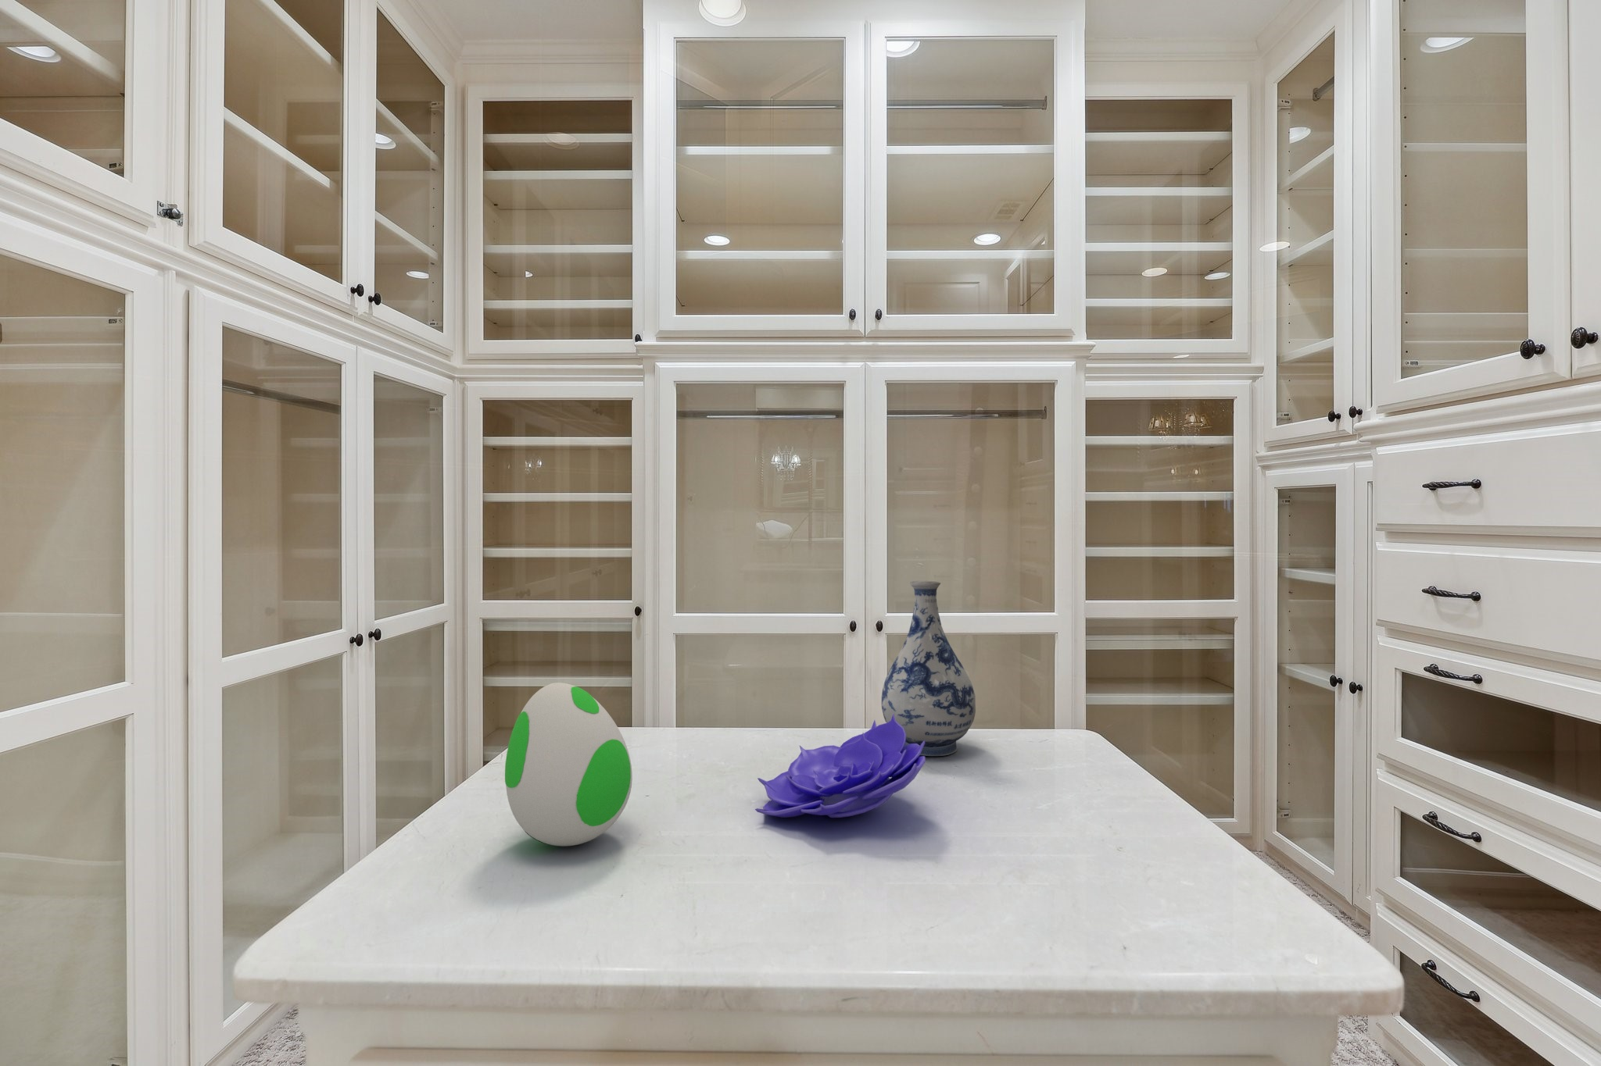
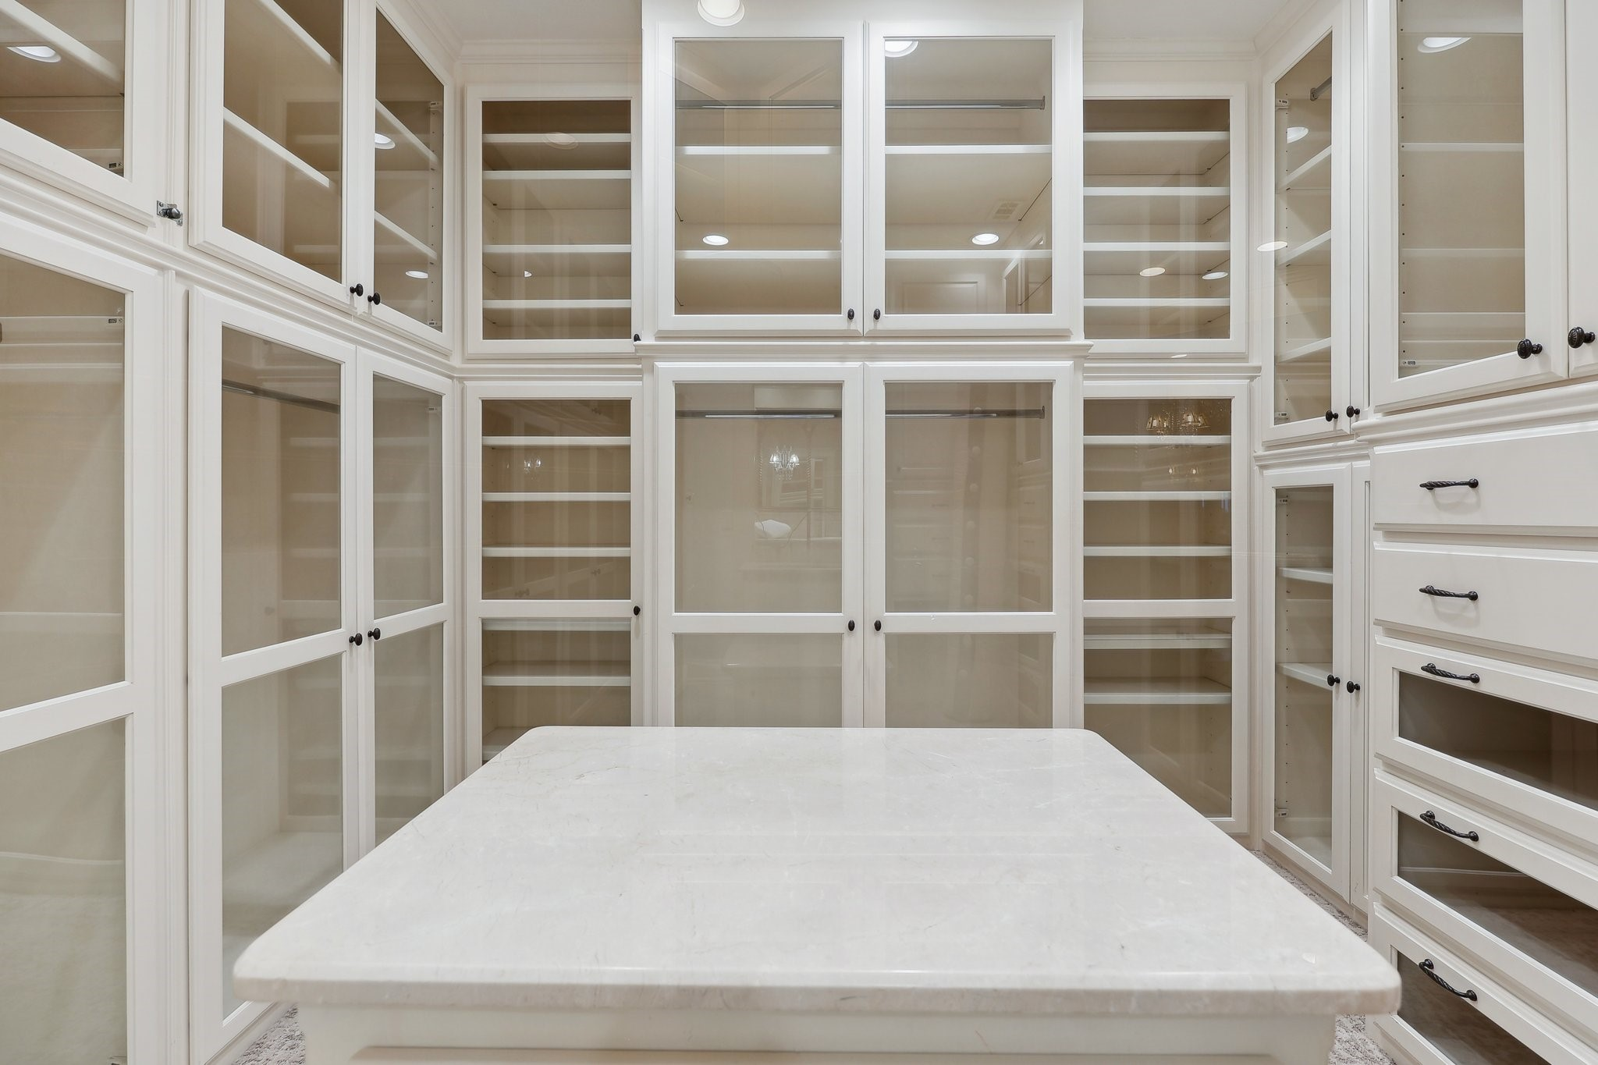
- vase [881,581,976,757]
- decorative egg [505,682,633,847]
- decorative bowl [755,714,926,819]
